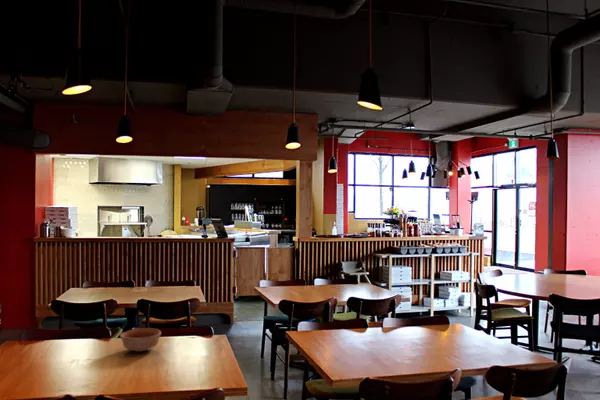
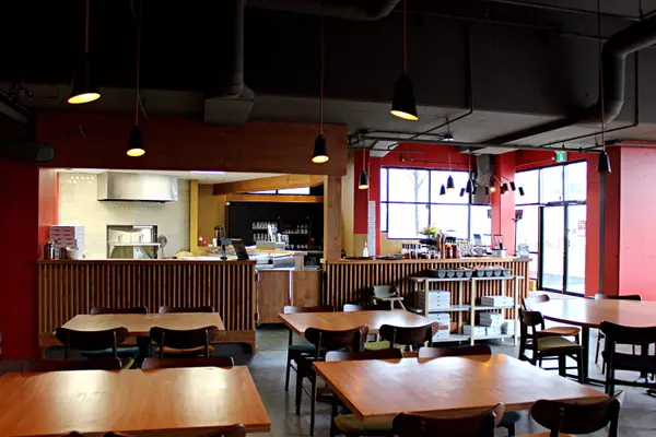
- bowl [119,327,162,353]
